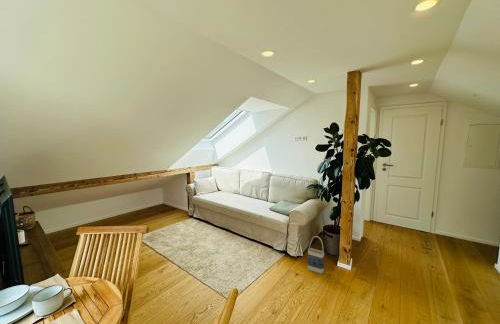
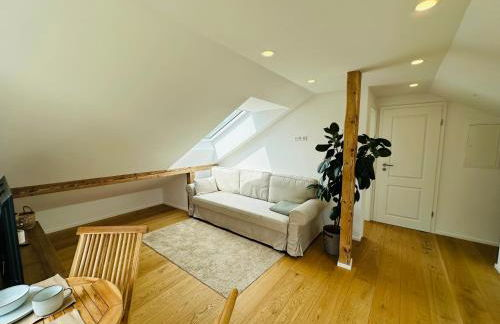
- bag [307,235,325,275]
